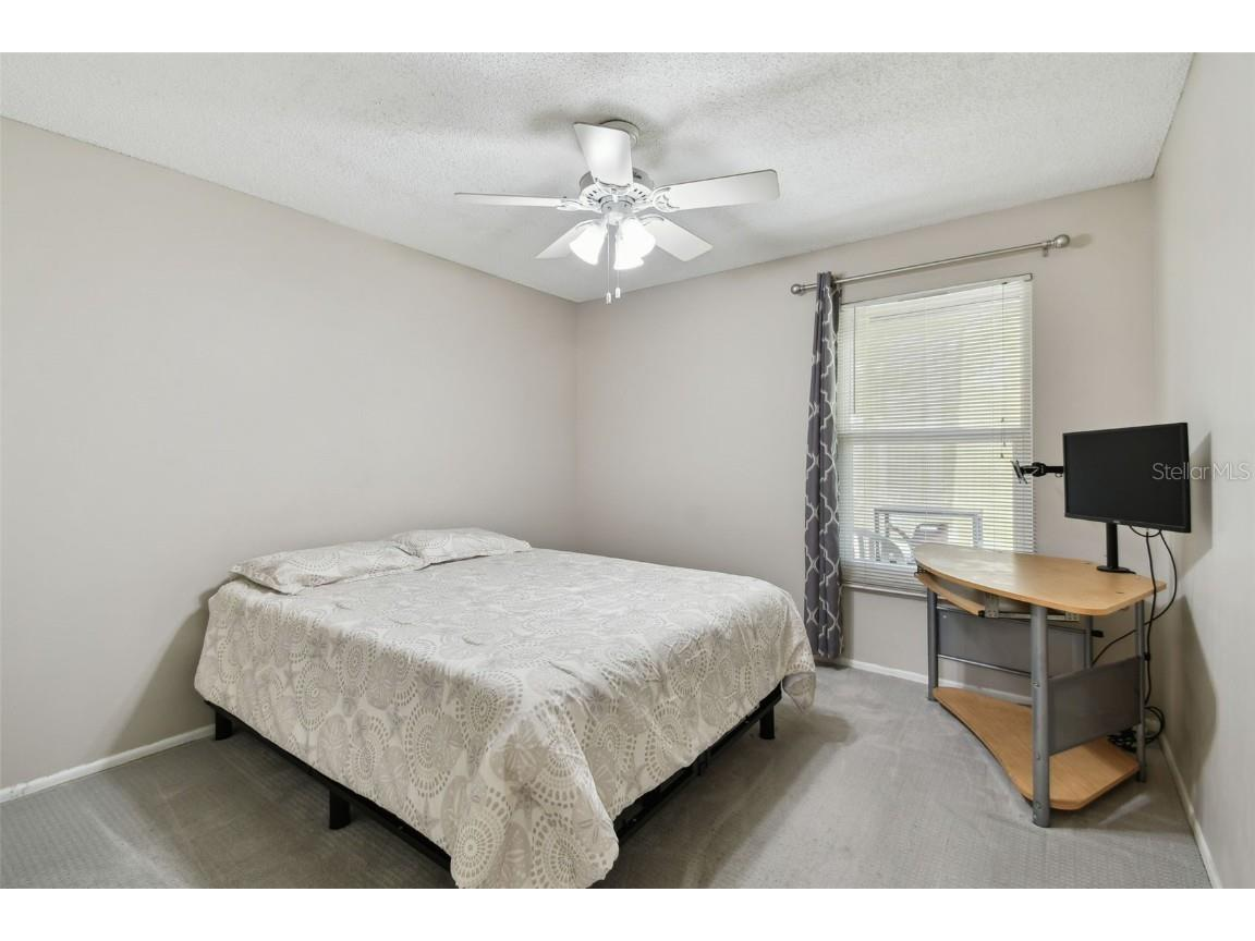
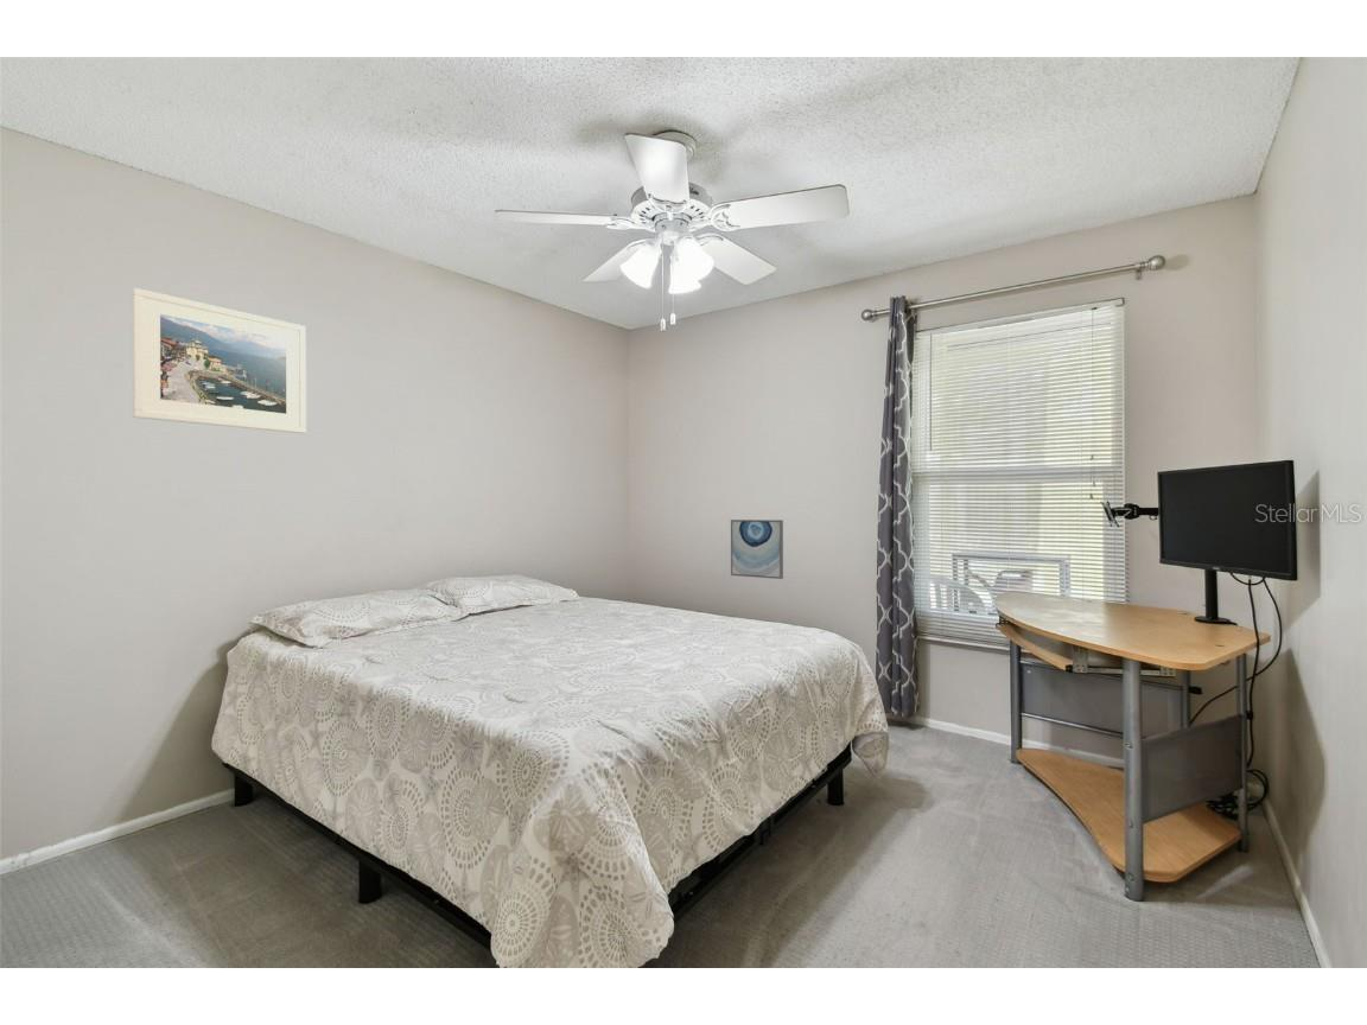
+ wall art [730,518,784,580]
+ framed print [131,287,307,434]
